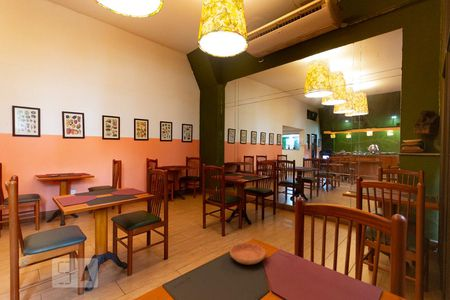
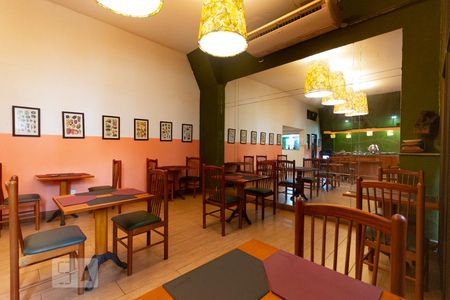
- saucer [229,242,267,266]
